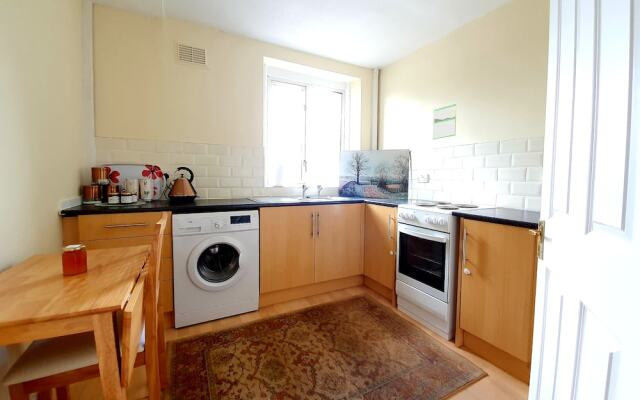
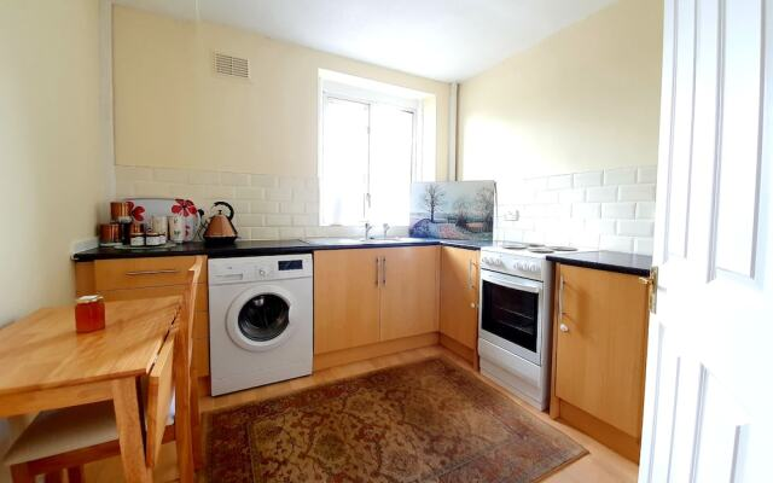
- calendar [432,101,458,140]
